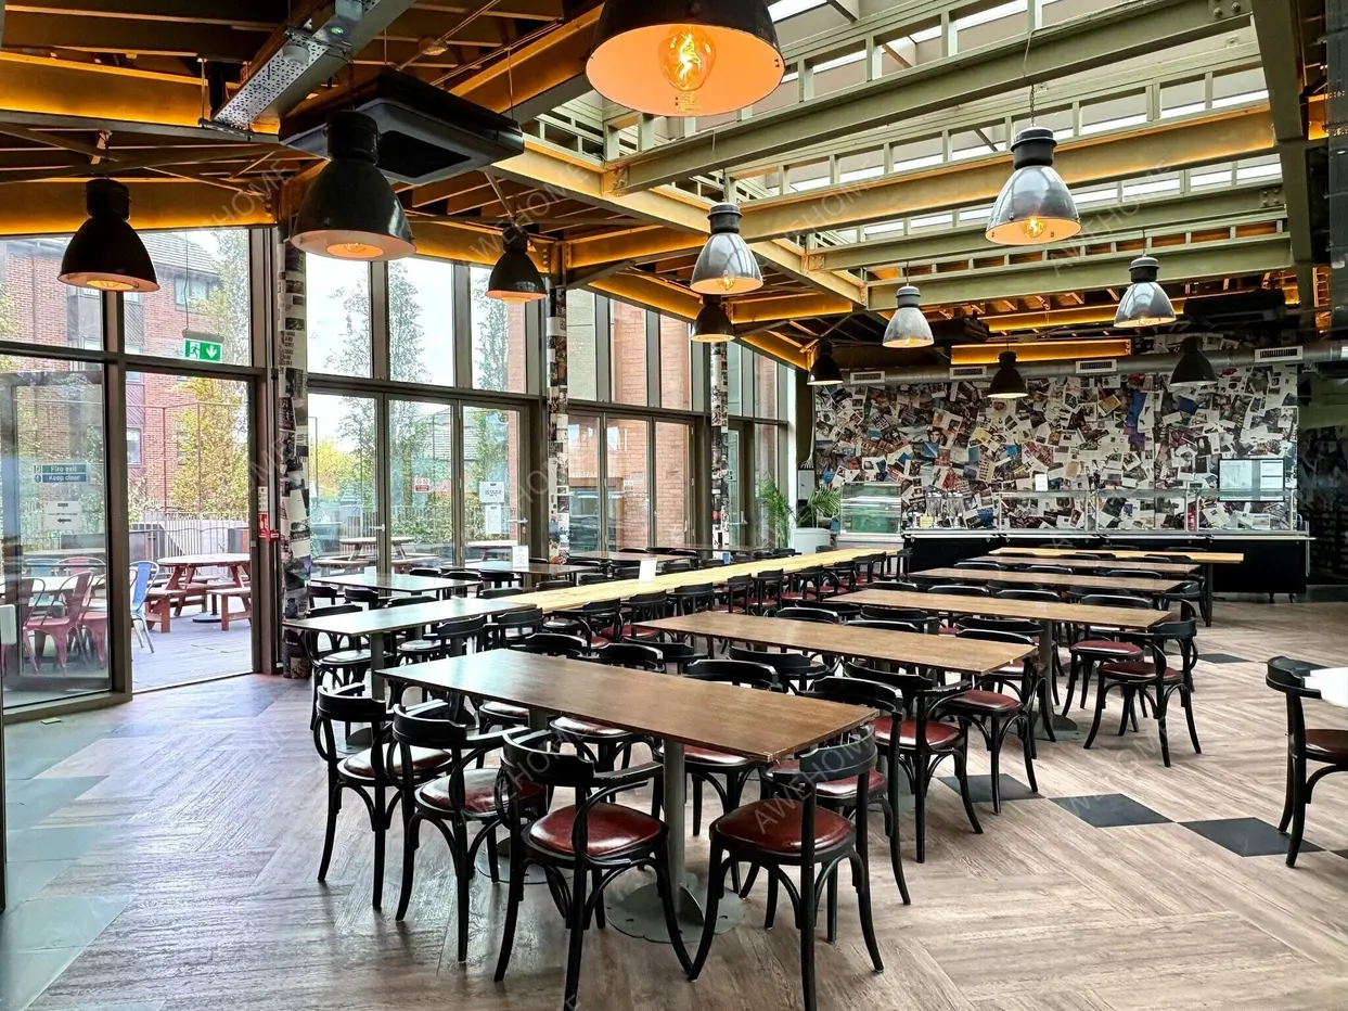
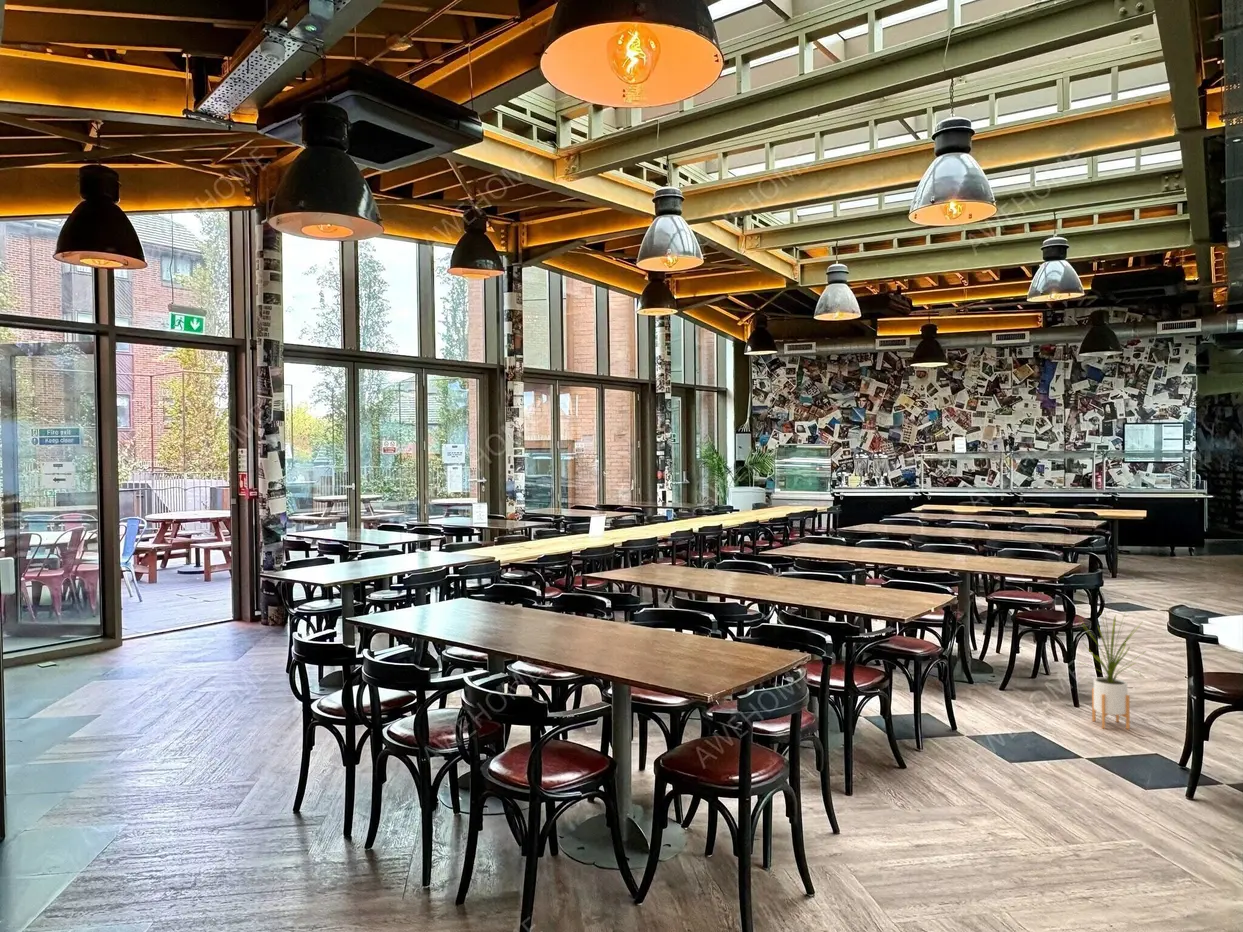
+ house plant [1078,609,1148,730]
